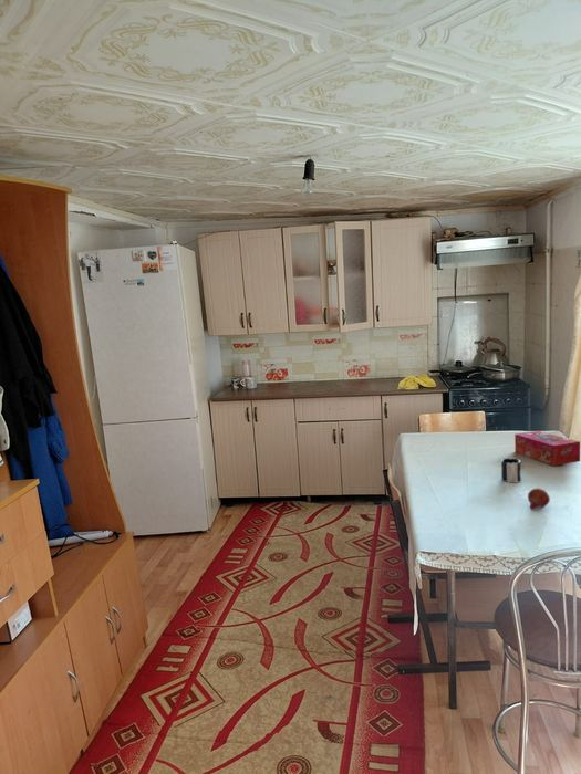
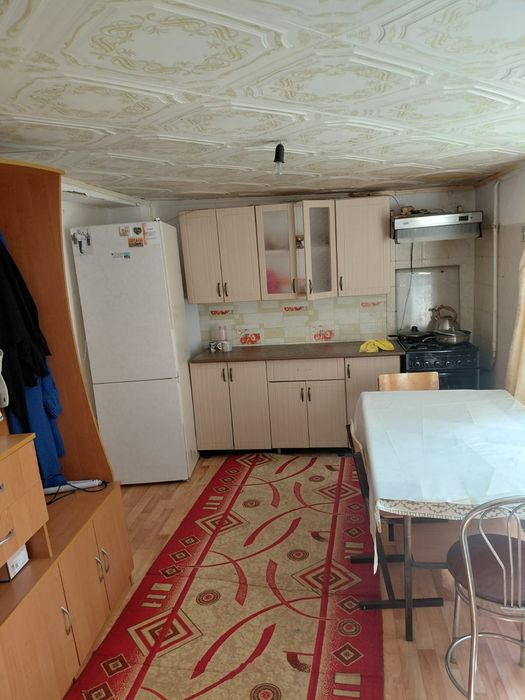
- fruit [527,488,551,511]
- mug [500,458,521,483]
- tissue box [513,430,581,467]
